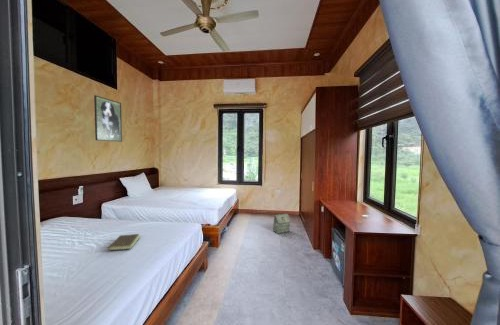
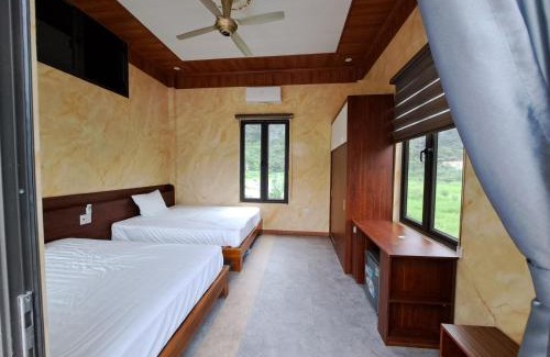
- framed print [93,94,123,143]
- bag [272,213,291,235]
- book [101,233,141,252]
